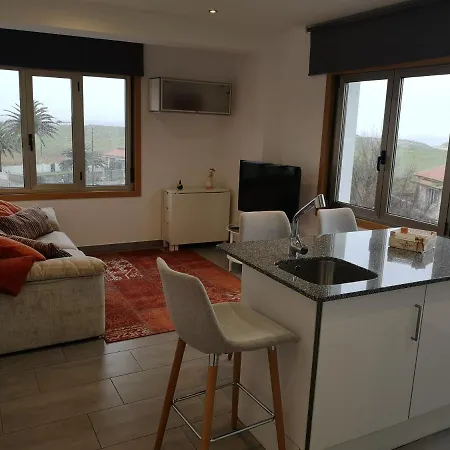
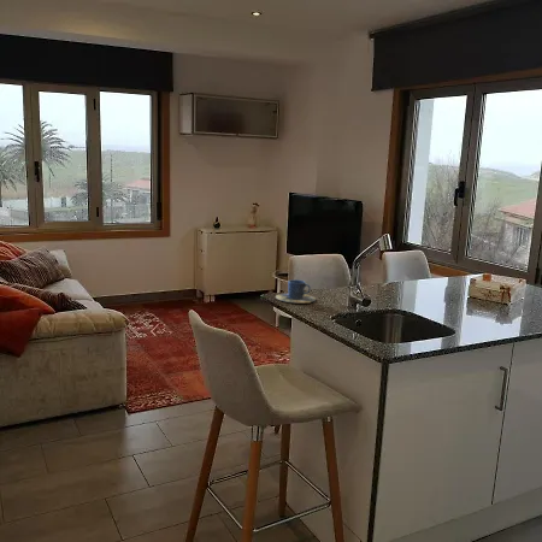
+ cup [275,278,317,304]
